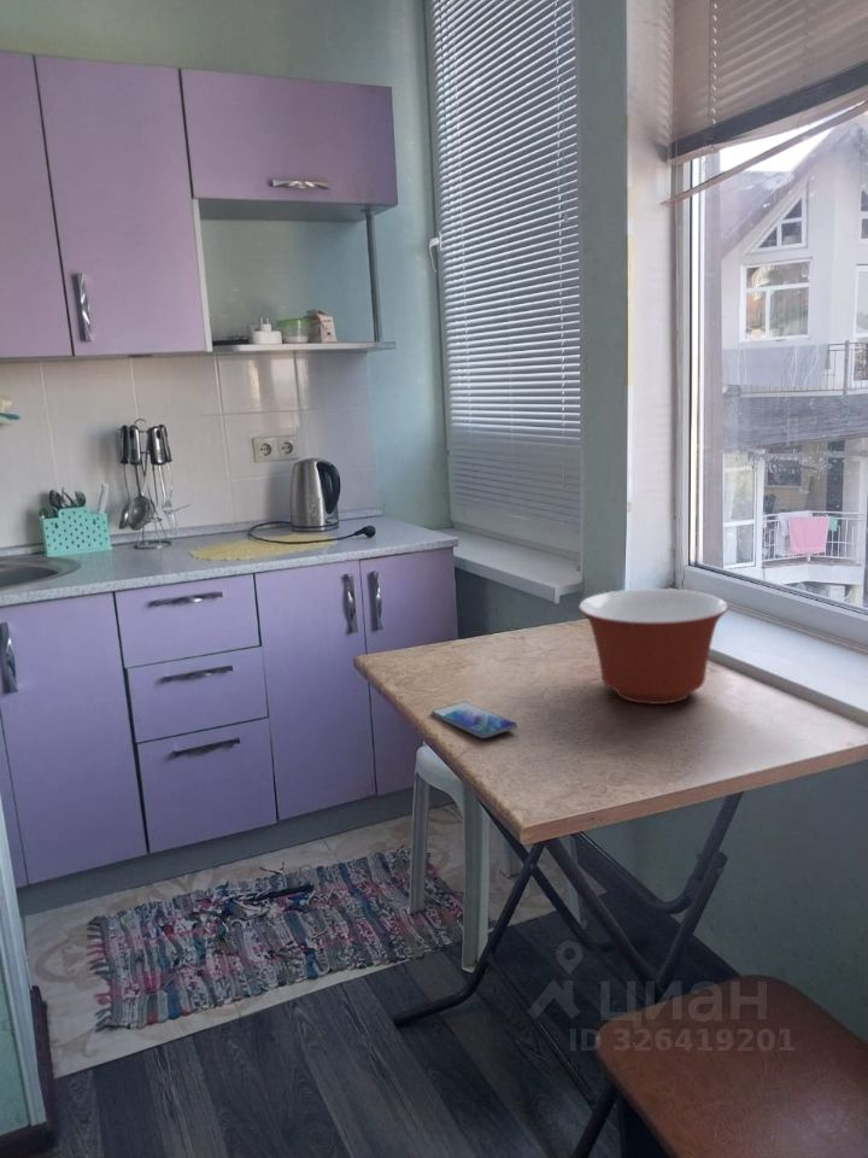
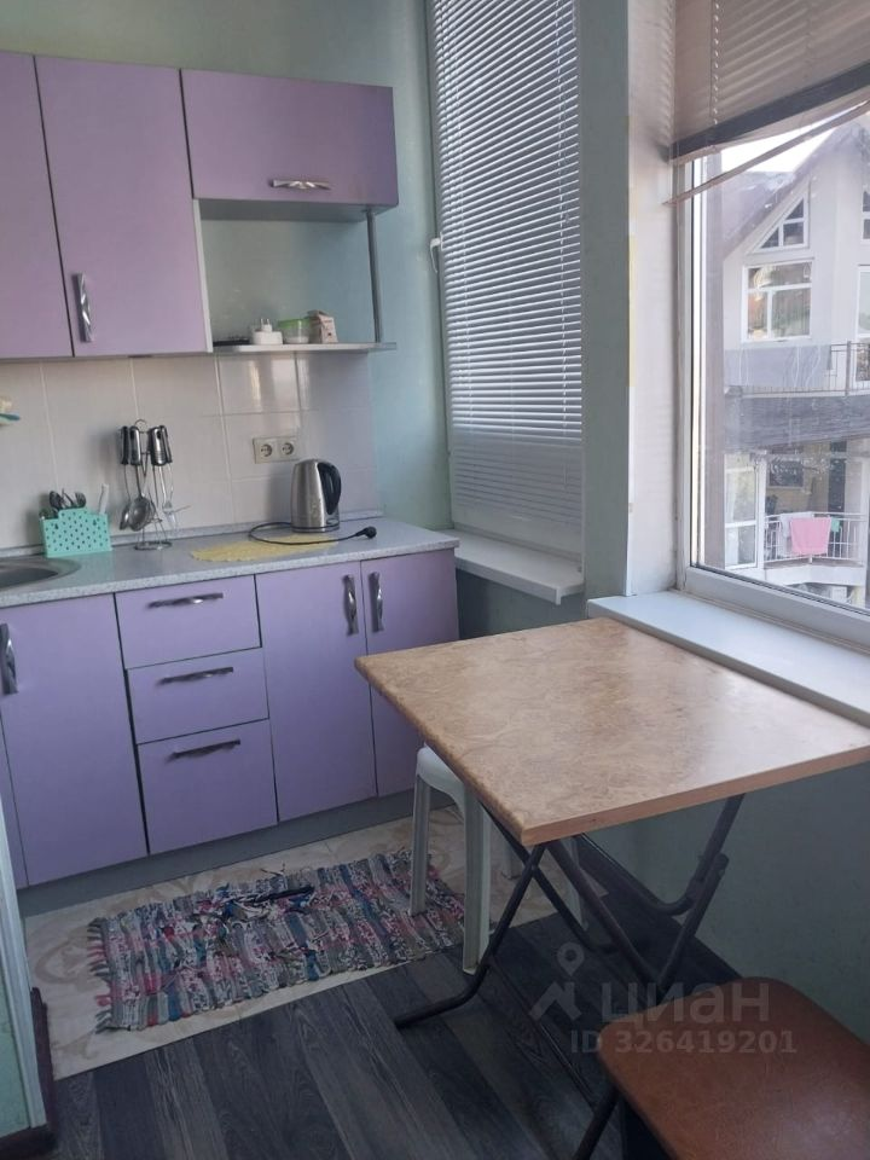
- mixing bowl [577,587,729,706]
- smartphone [430,701,518,739]
